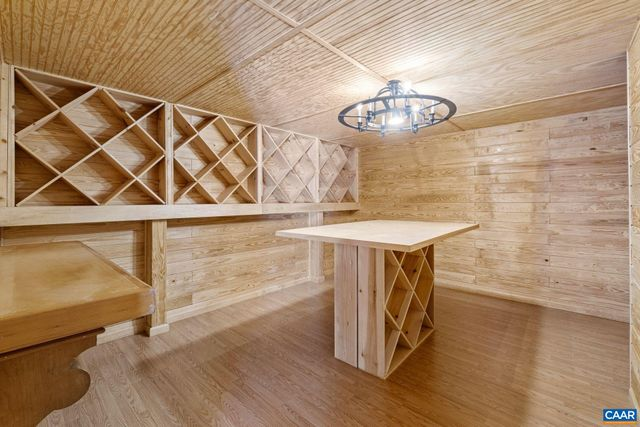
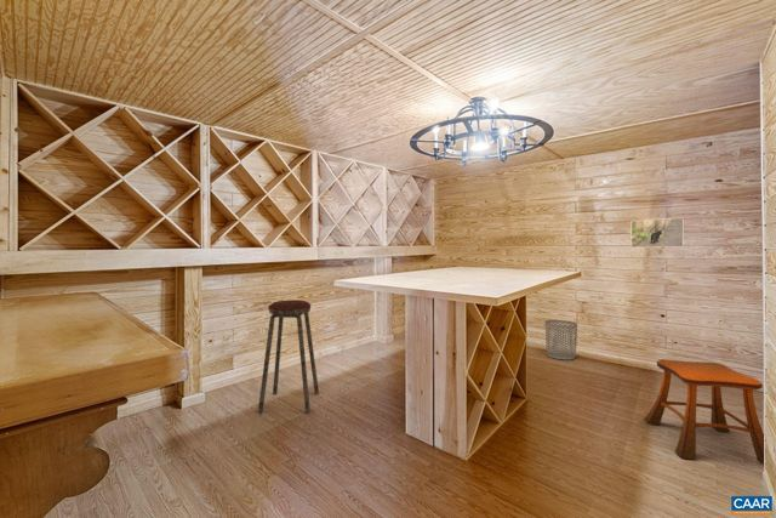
+ waste bin [544,319,578,362]
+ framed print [629,217,685,249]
+ stool [643,358,765,466]
+ music stool [257,298,320,414]
